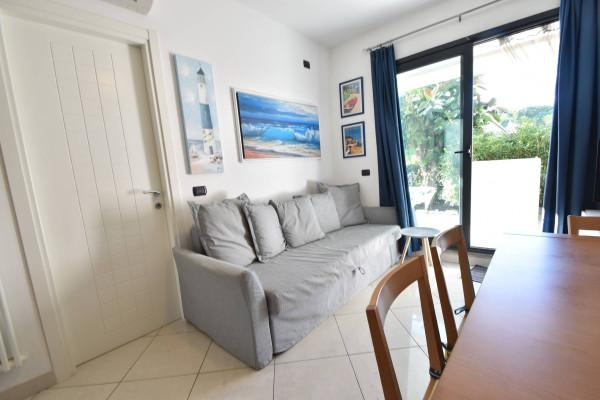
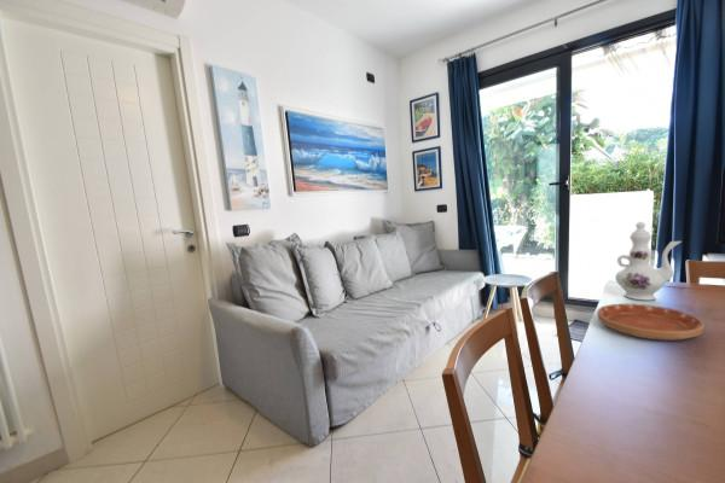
+ chinaware [614,221,683,302]
+ saucer [596,303,706,342]
